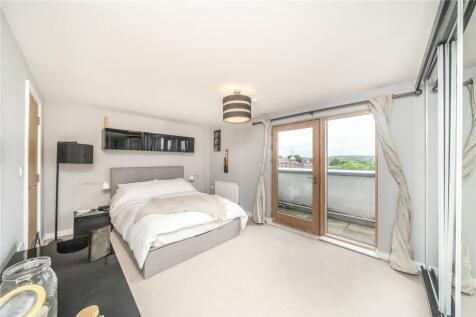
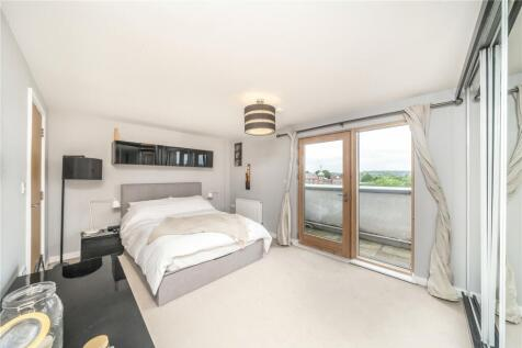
- book [87,224,112,262]
